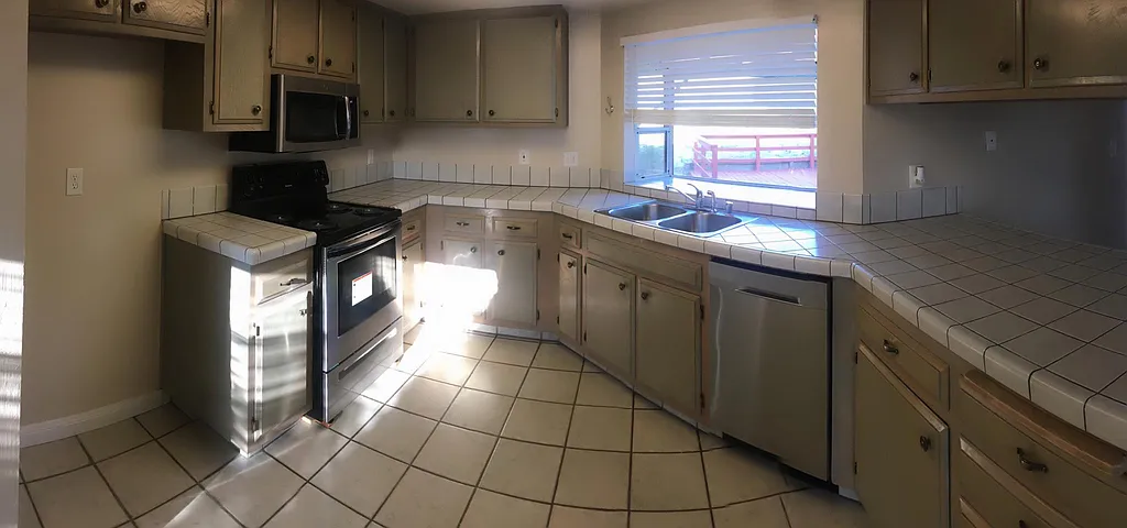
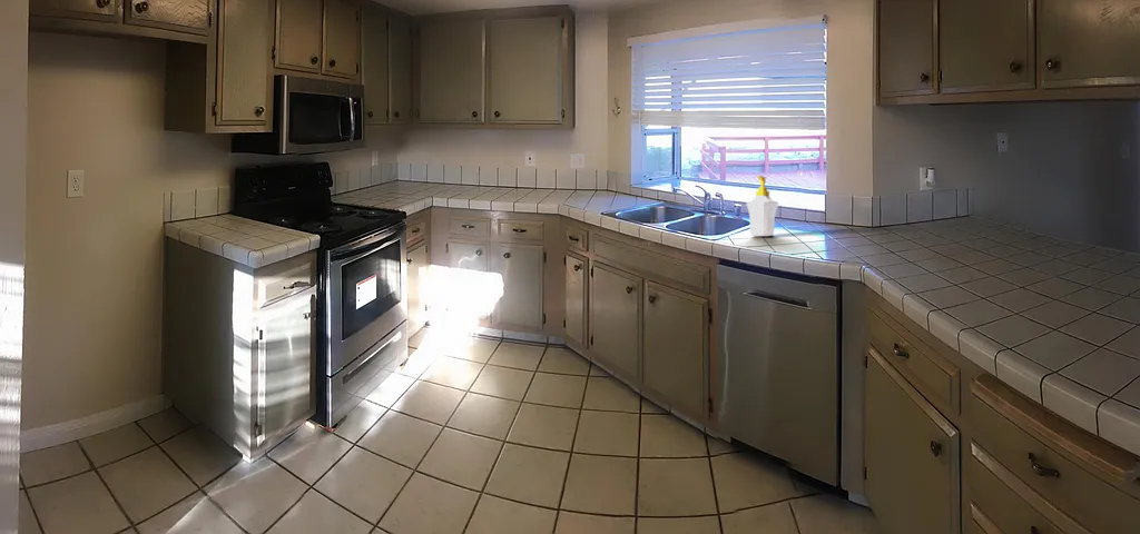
+ soap bottle [746,175,779,237]
